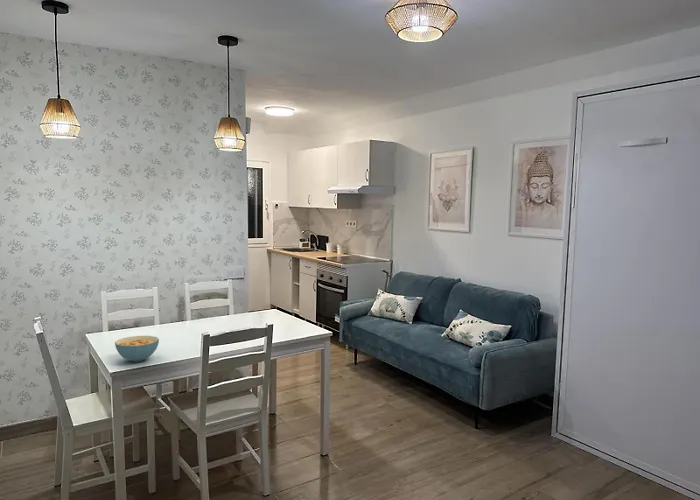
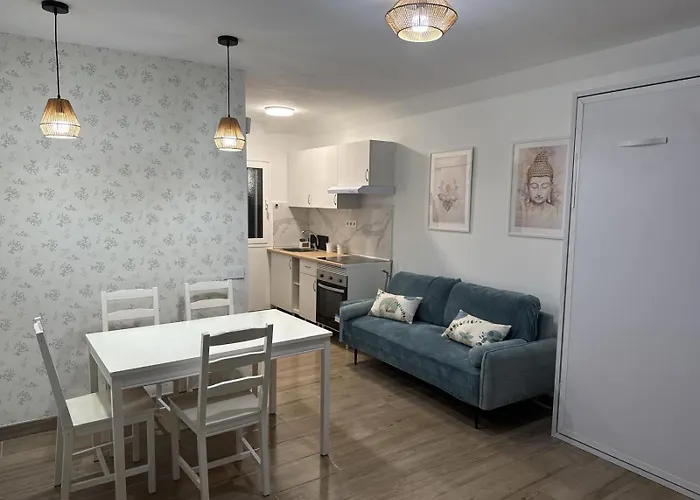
- cereal bowl [114,335,160,363]
